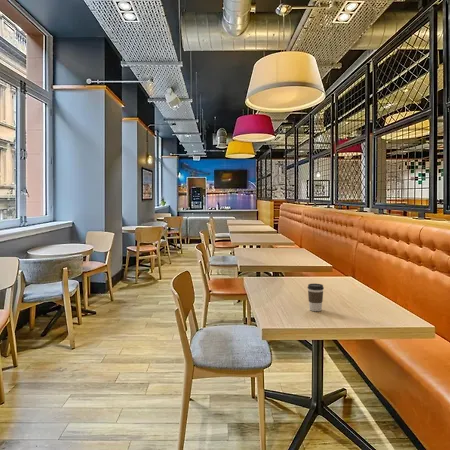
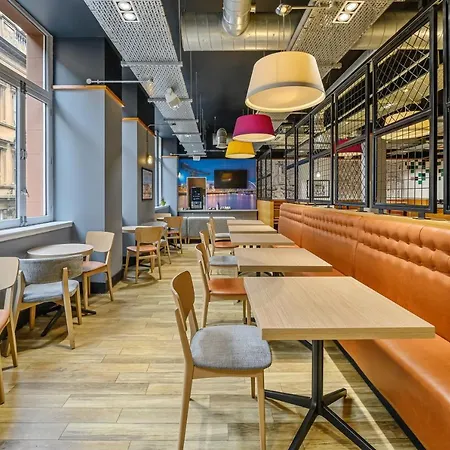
- coffee cup [307,283,325,312]
